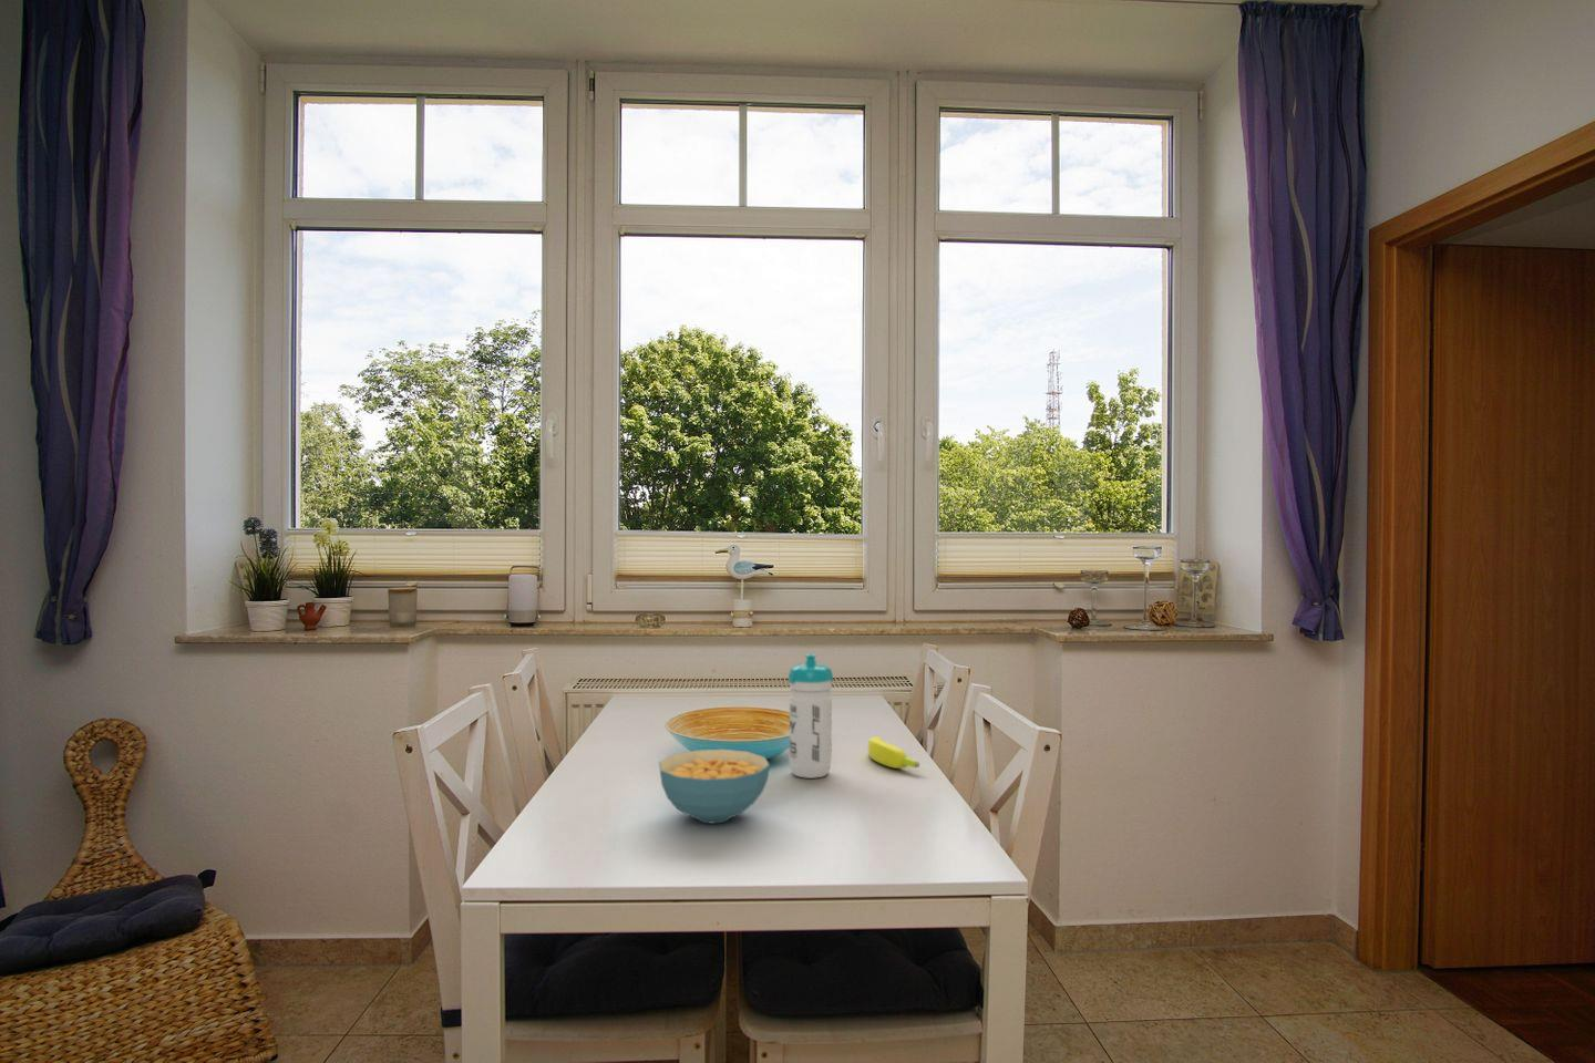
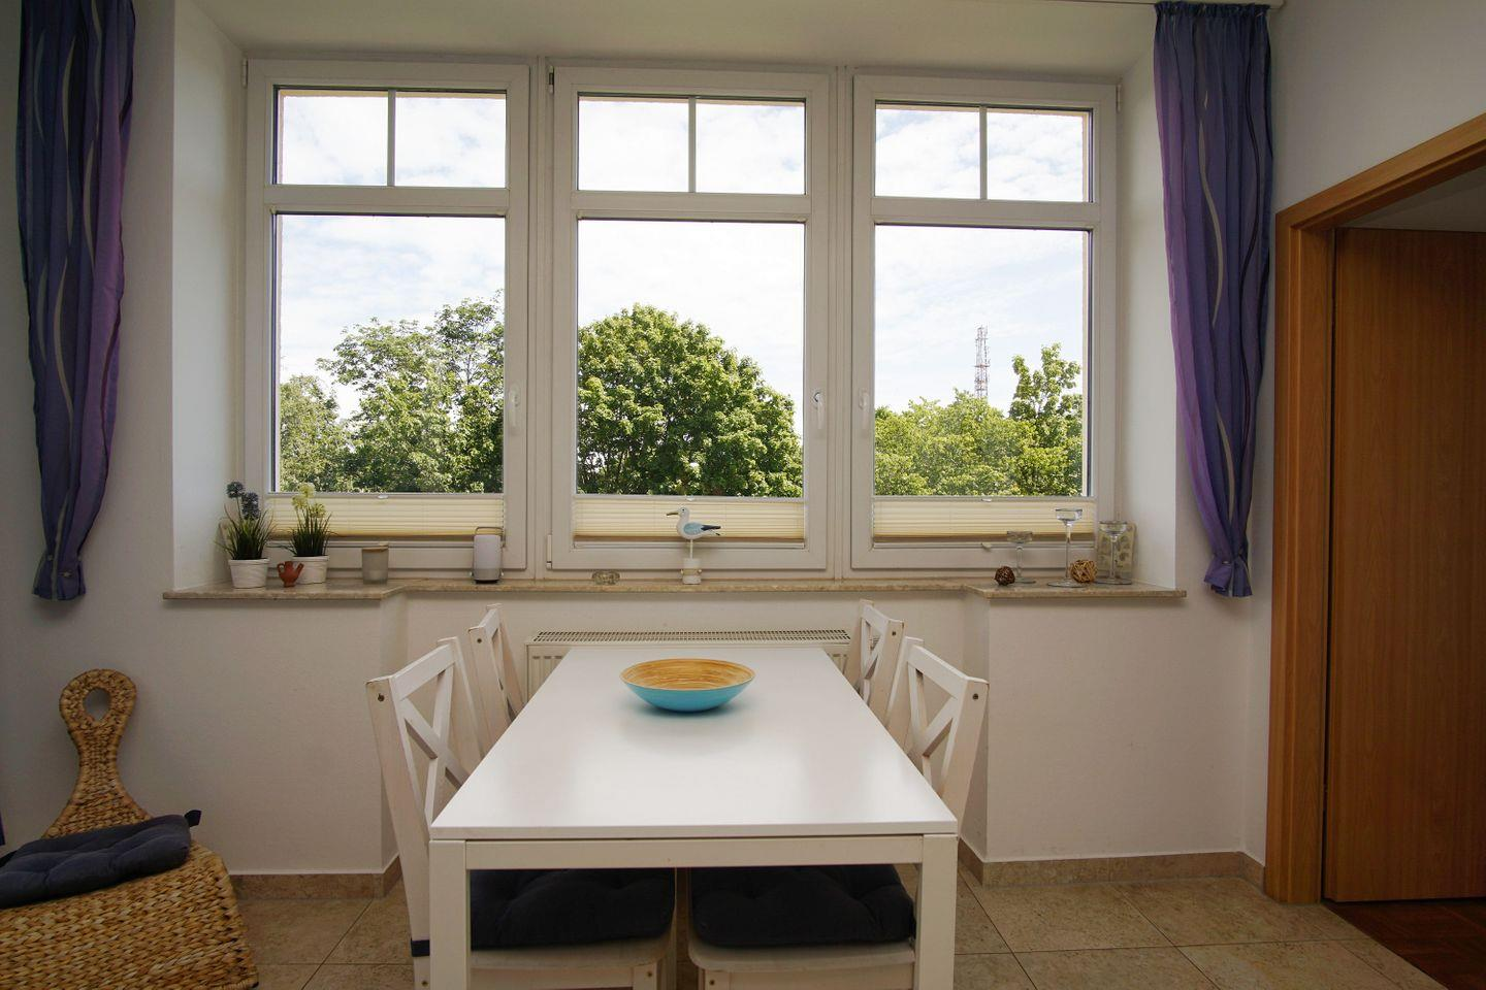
- banana [868,737,921,770]
- cereal bowl [657,749,771,825]
- water bottle [788,653,834,779]
